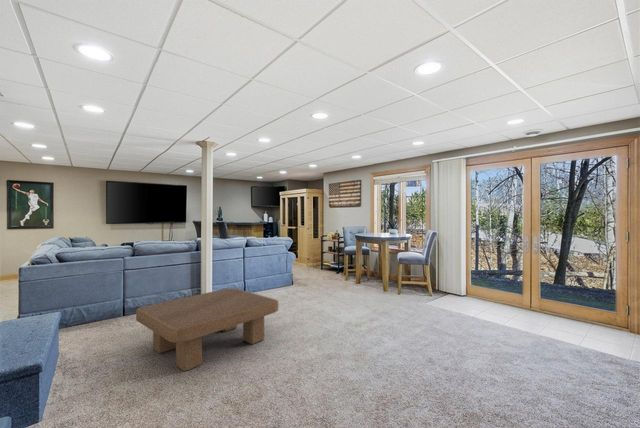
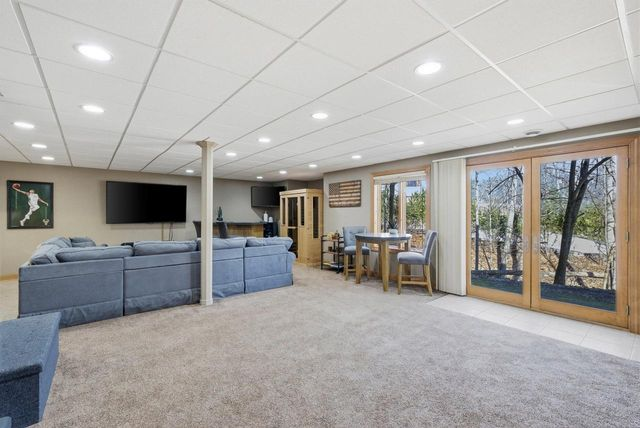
- coffee table [135,287,279,372]
